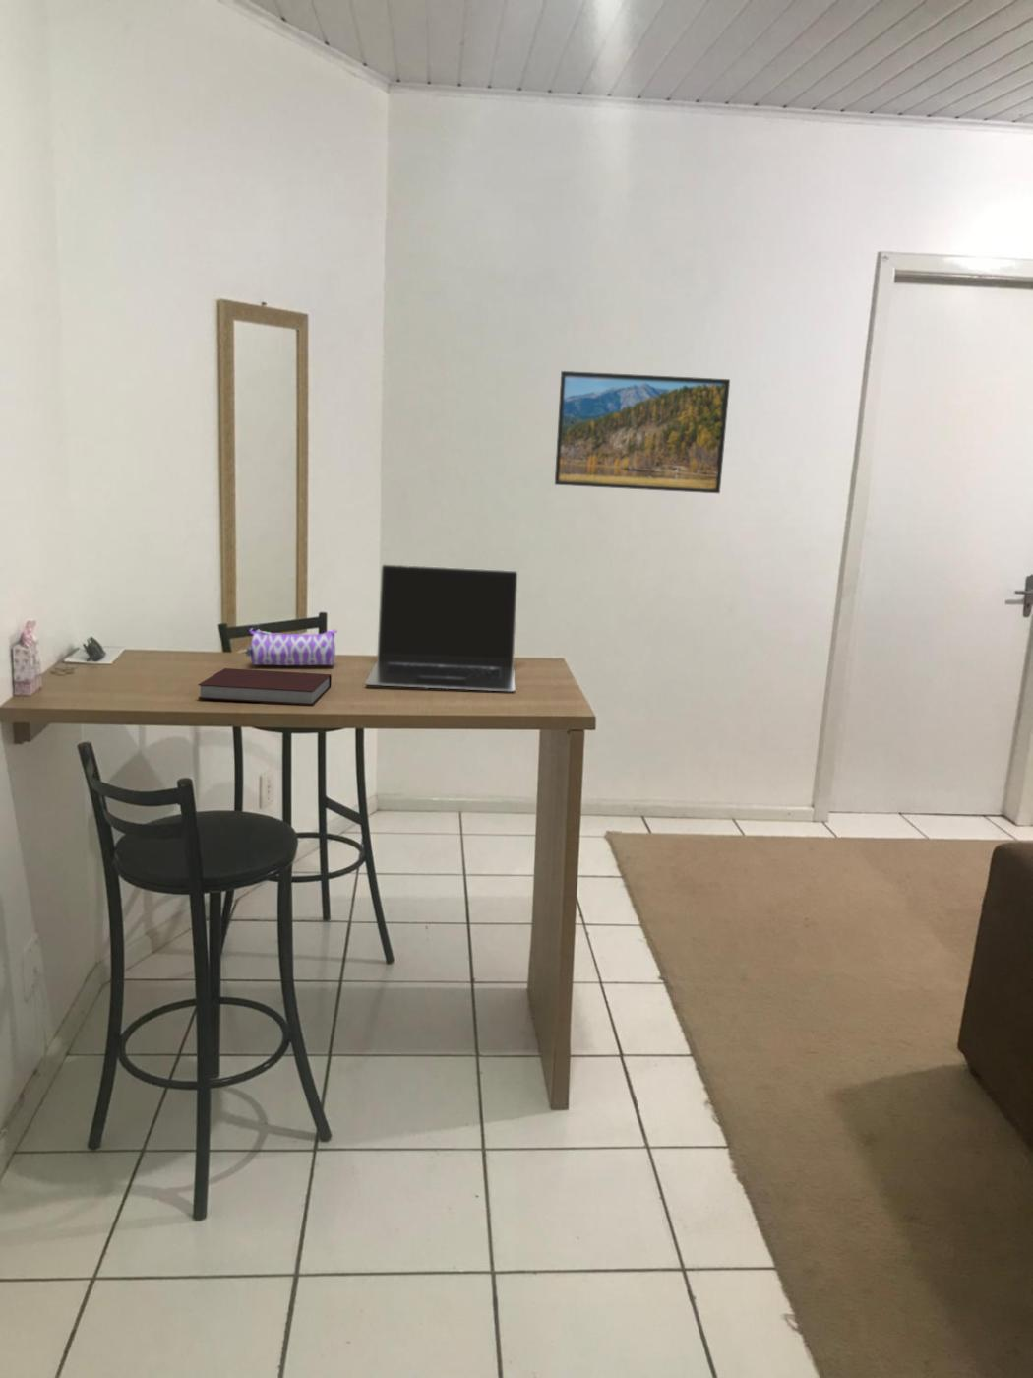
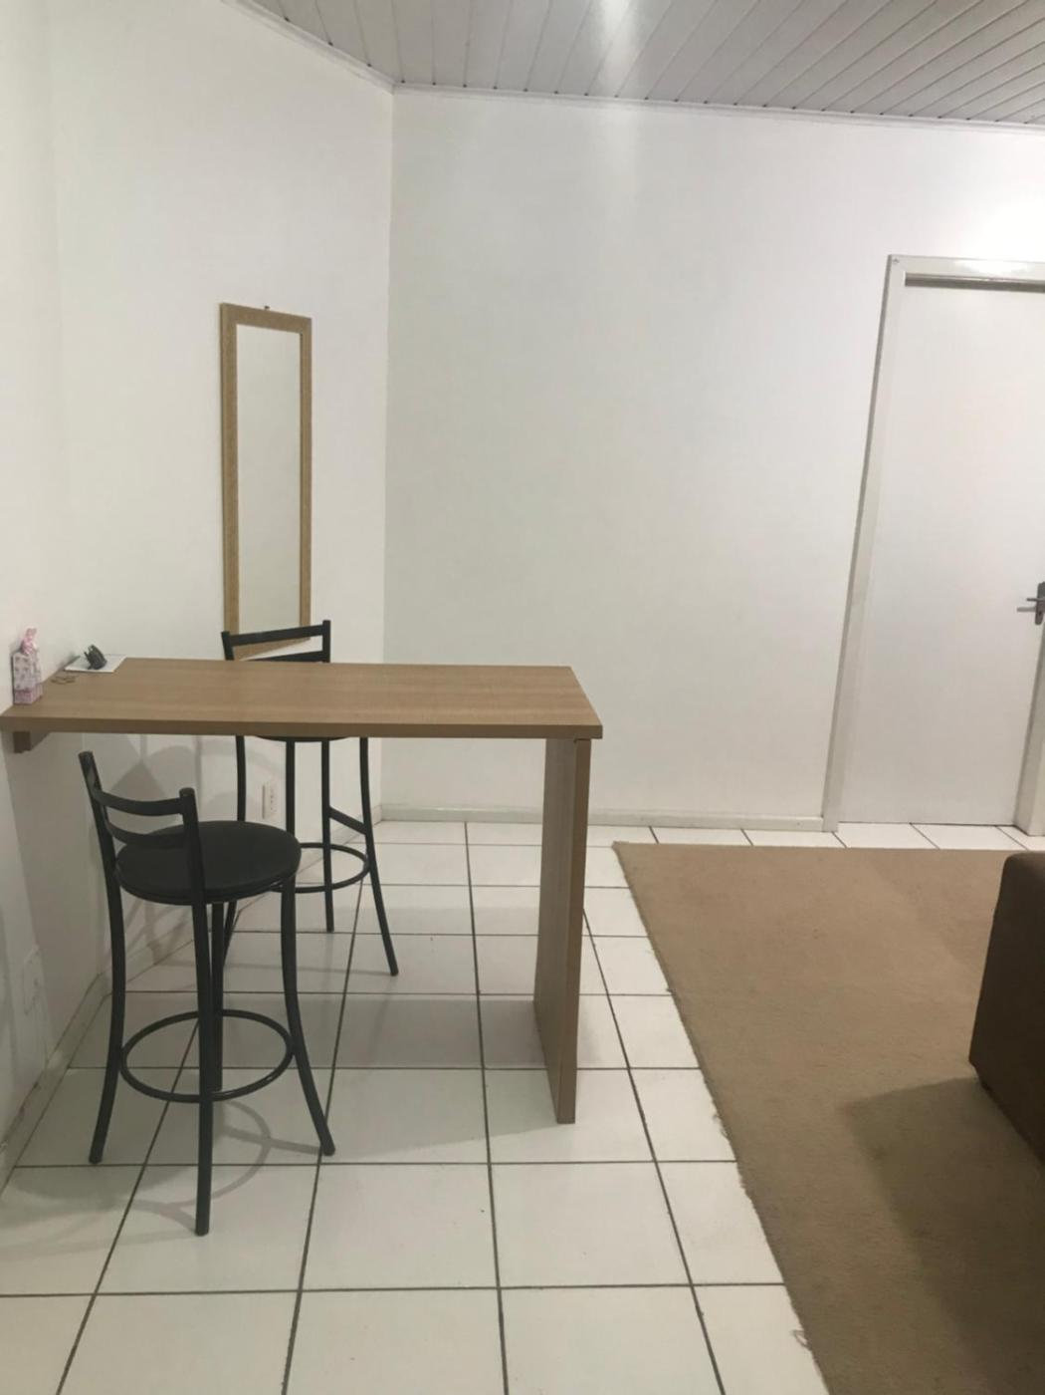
- laptop [364,563,519,693]
- notebook [196,667,332,705]
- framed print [553,370,731,494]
- pencil case [246,627,339,666]
